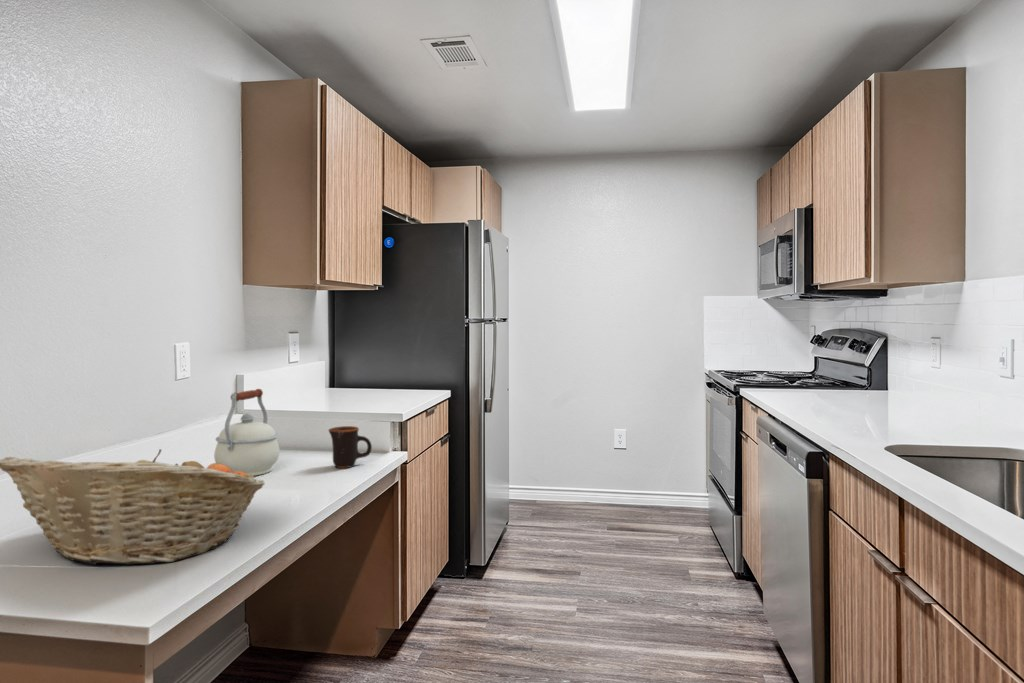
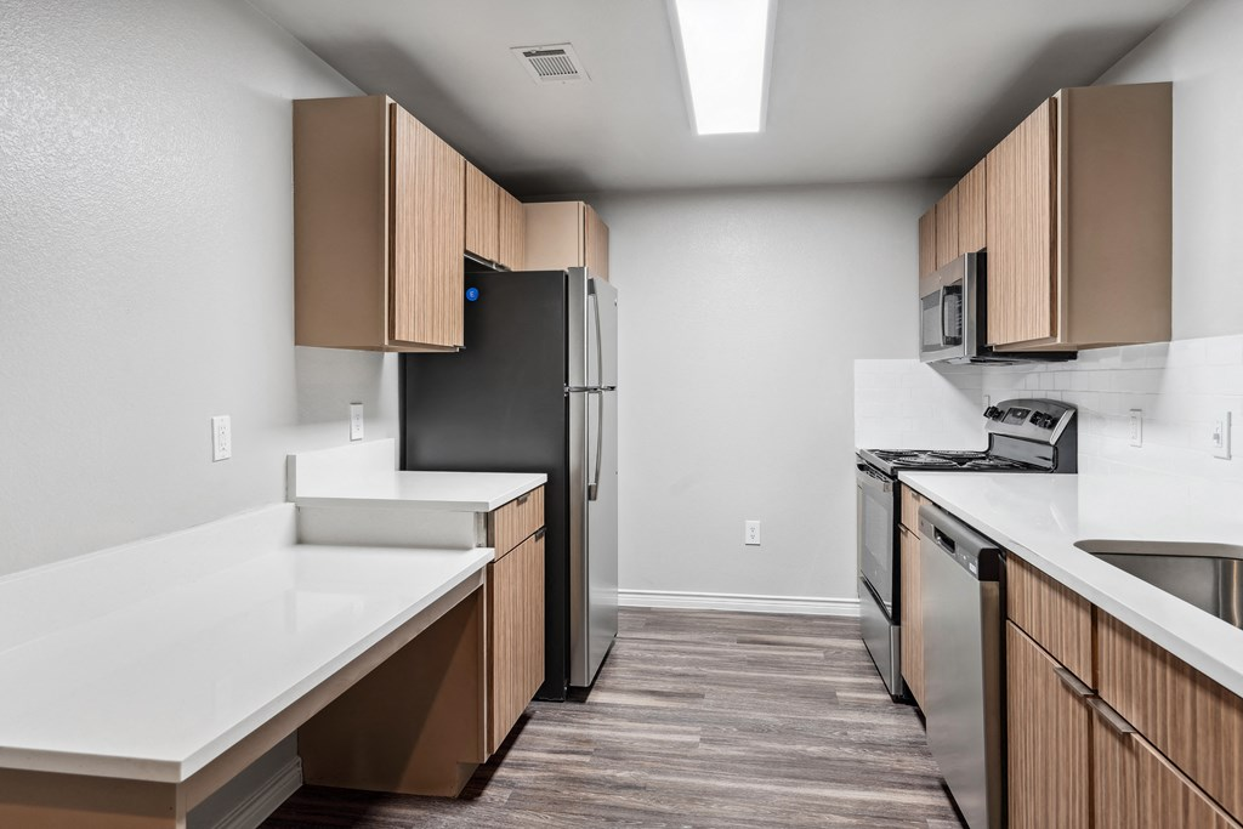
- kettle [213,388,281,477]
- fruit basket [0,448,265,566]
- mug [328,425,373,469]
